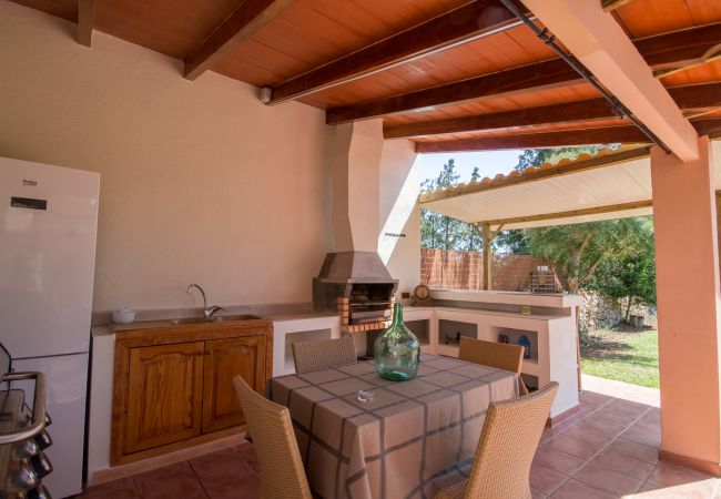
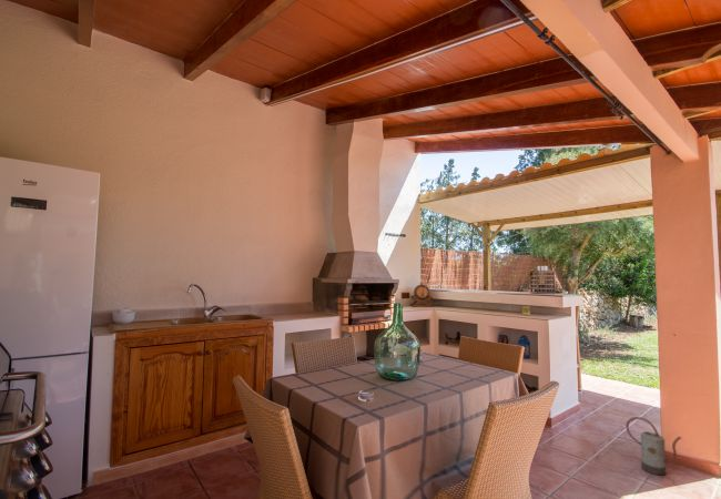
+ watering can [624,416,683,477]
